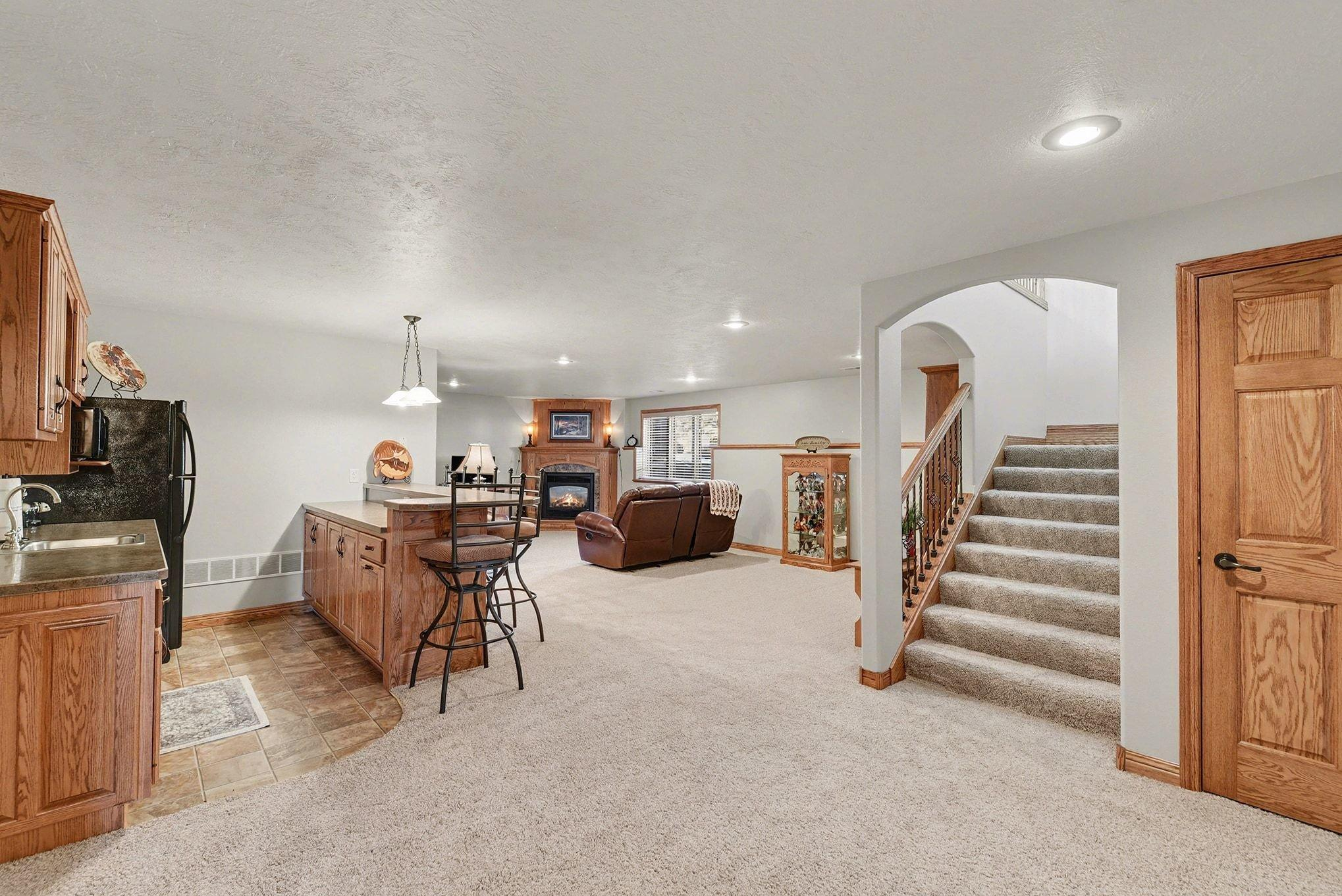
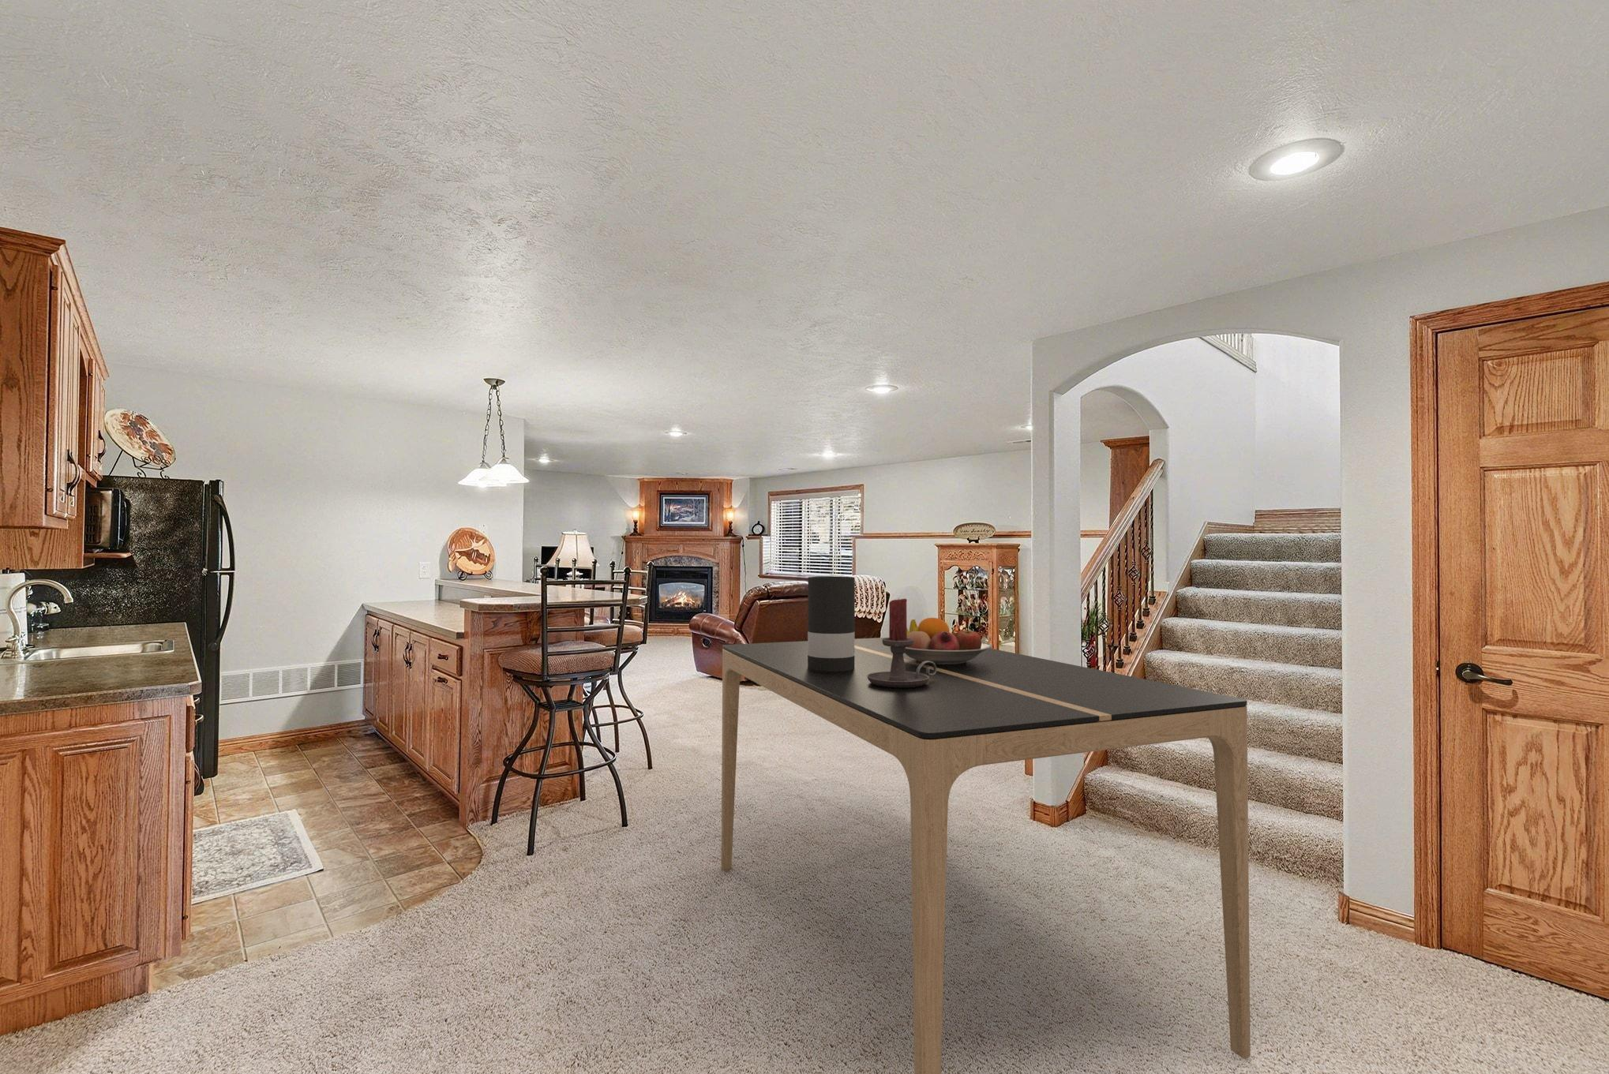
+ vase [807,577,856,671]
+ dining table [721,636,1252,1074]
+ fruit bowl [905,617,993,664]
+ candle holder [868,597,936,688]
